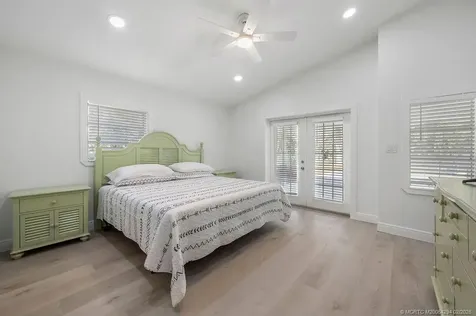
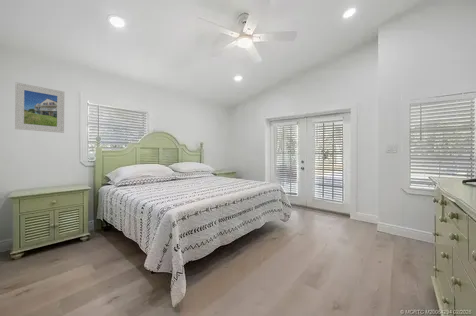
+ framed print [14,81,65,134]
